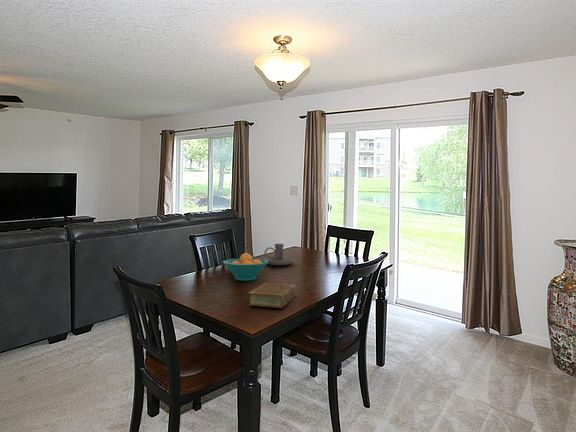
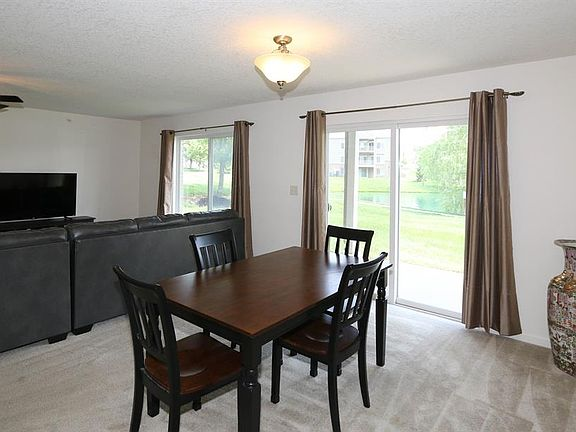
- book [247,282,297,309]
- candle holder [262,243,296,266]
- fruit bowl [222,252,268,282]
